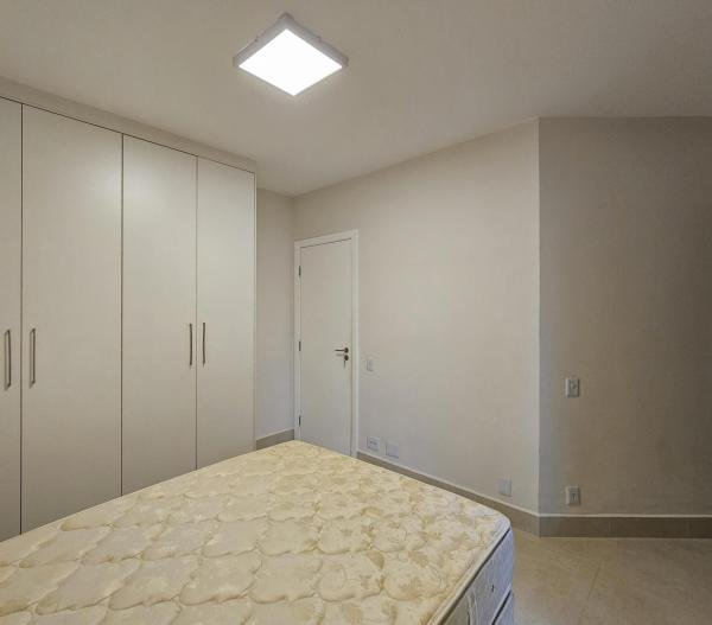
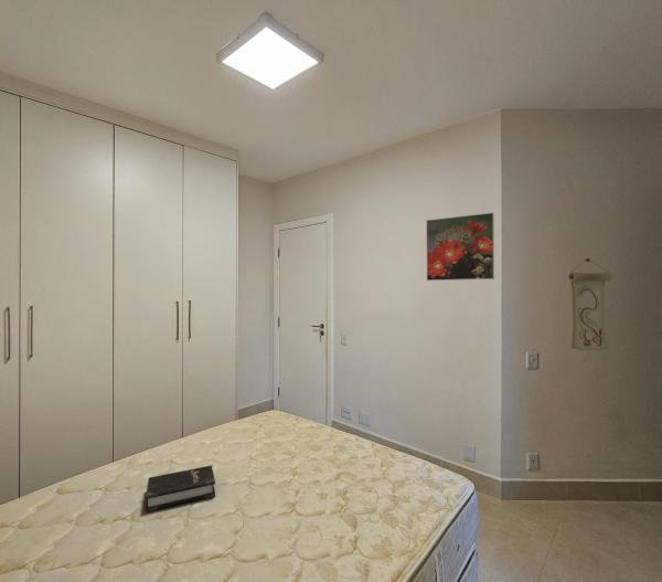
+ wall scroll [567,257,613,351]
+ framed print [425,212,495,282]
+ hardback book [145,465,216,514]
